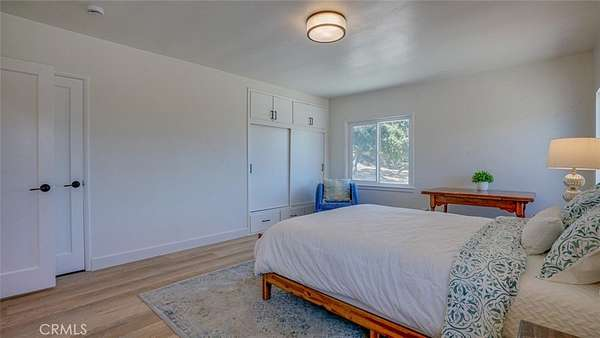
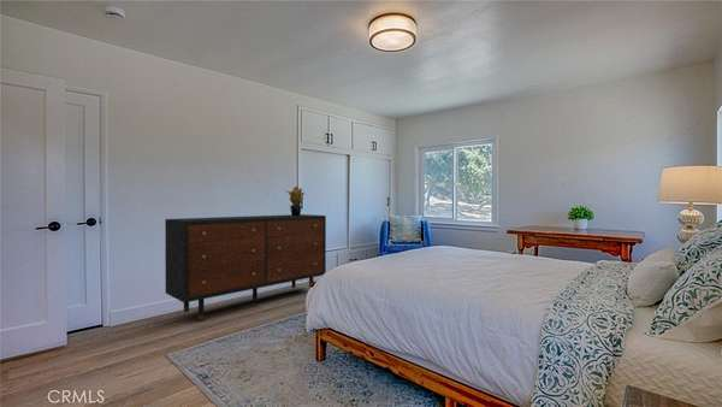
+ dresser [164,213,327,322]
+ potted plant [284,184,306,216]
